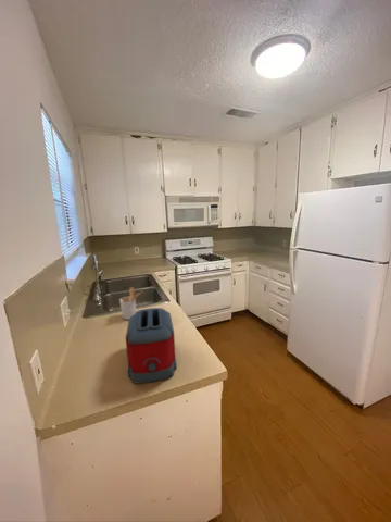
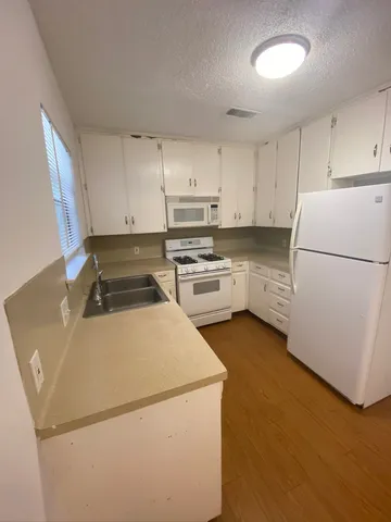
- utensil holder [118,286,142,321]
- toaster [125,307,178,384]
